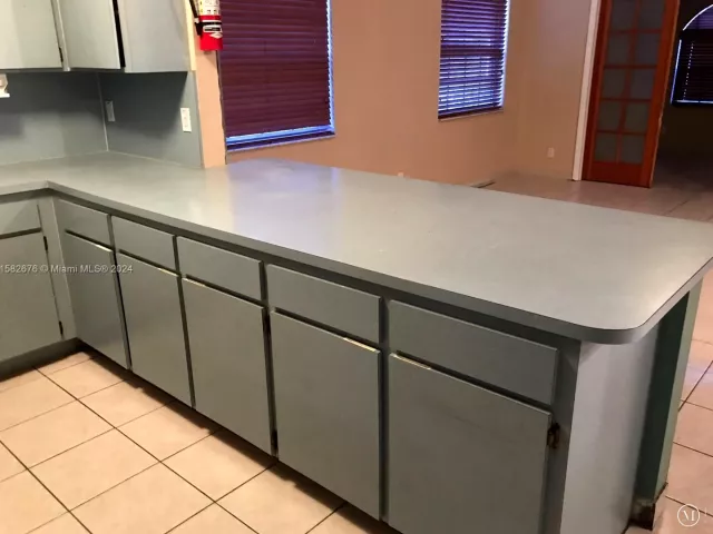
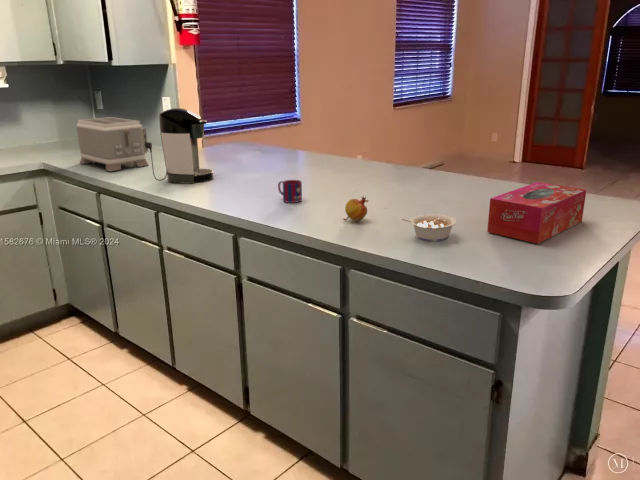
+ mug [277,179,303,204]
+ legume [400,213,457,243]
+ tissue box [486,181,587,245]
+ coffee maker [141,107,214,184]
+ fruit [342,195,370,222]
+ toaster [75,116,150,172]
